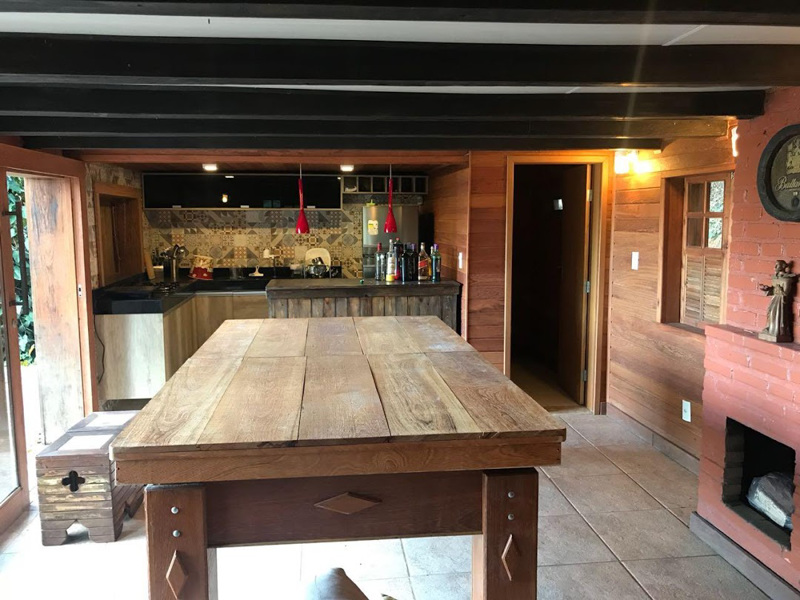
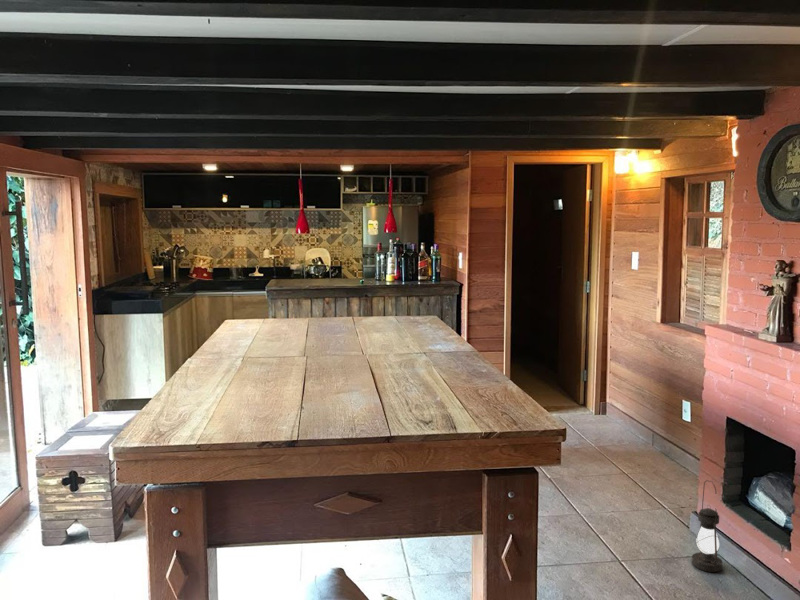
+ lantern [691,479,723,573]
